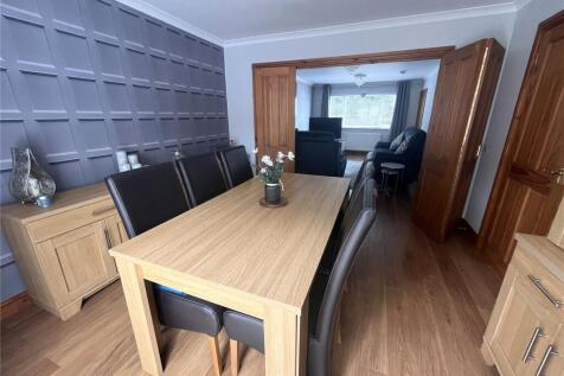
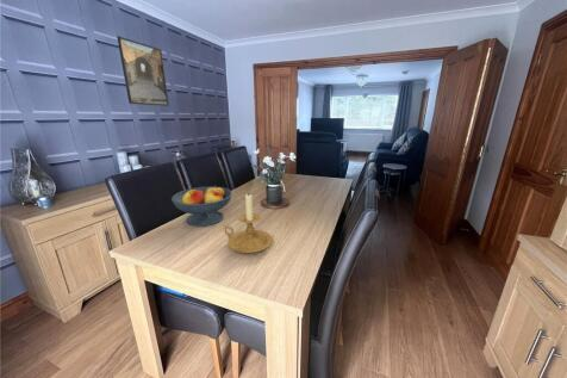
+ candle holder [223,192,274,254]
+ fruit bowl [170,184,233,228]
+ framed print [116,35,170,107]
